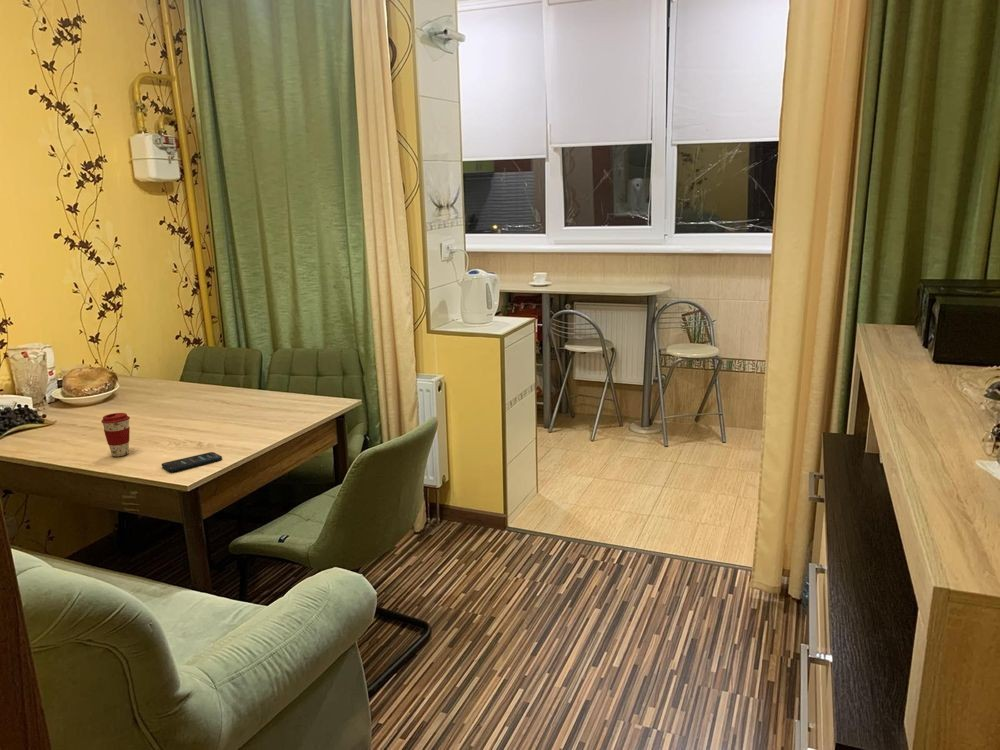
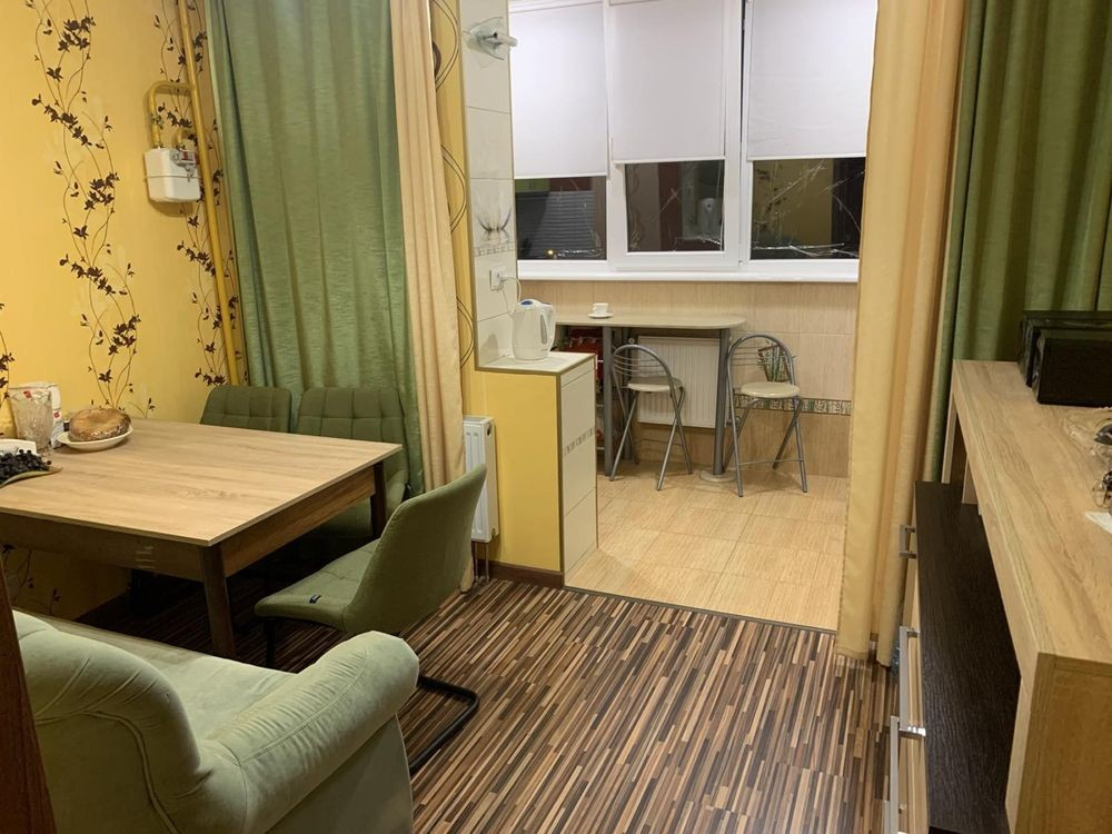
- smartphone [161,451,223,472]
- coffee cup [100,412,131,457]
